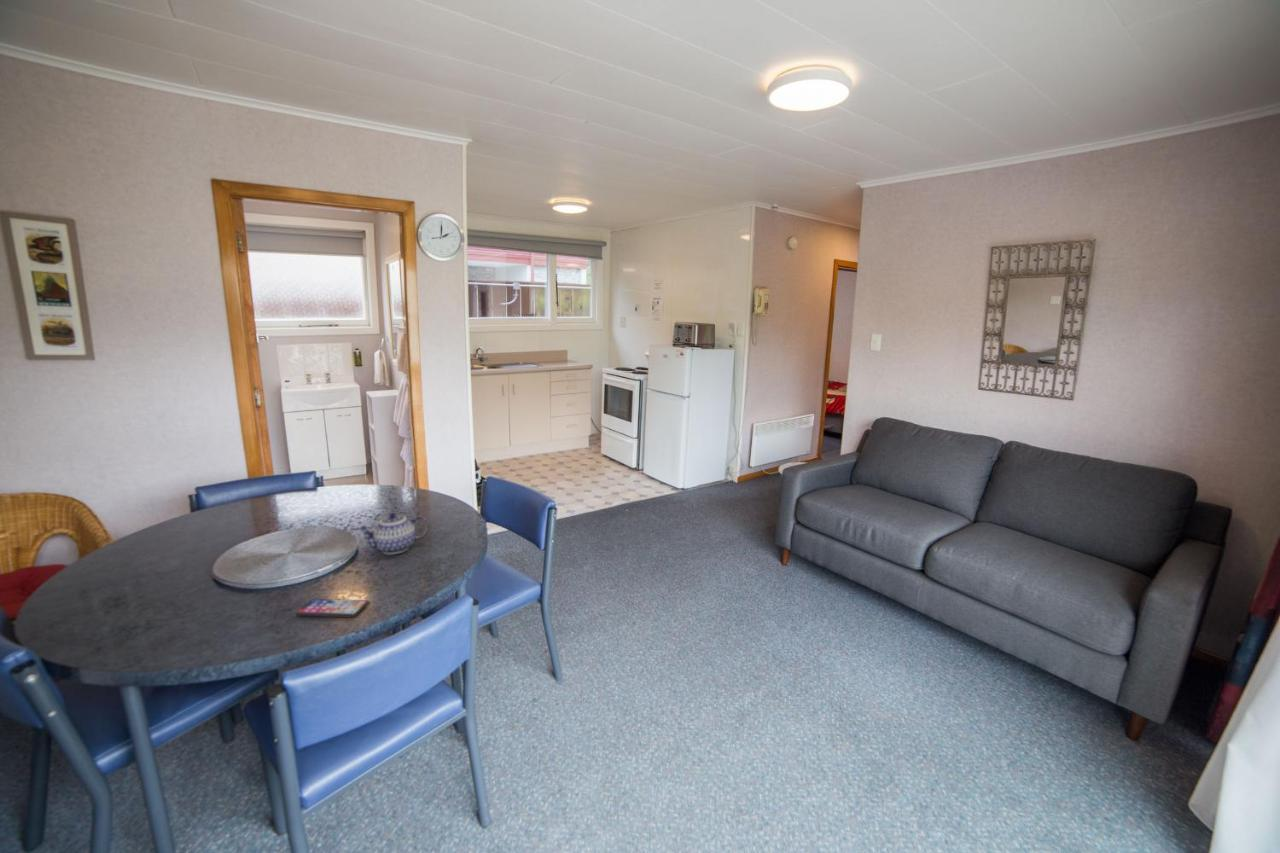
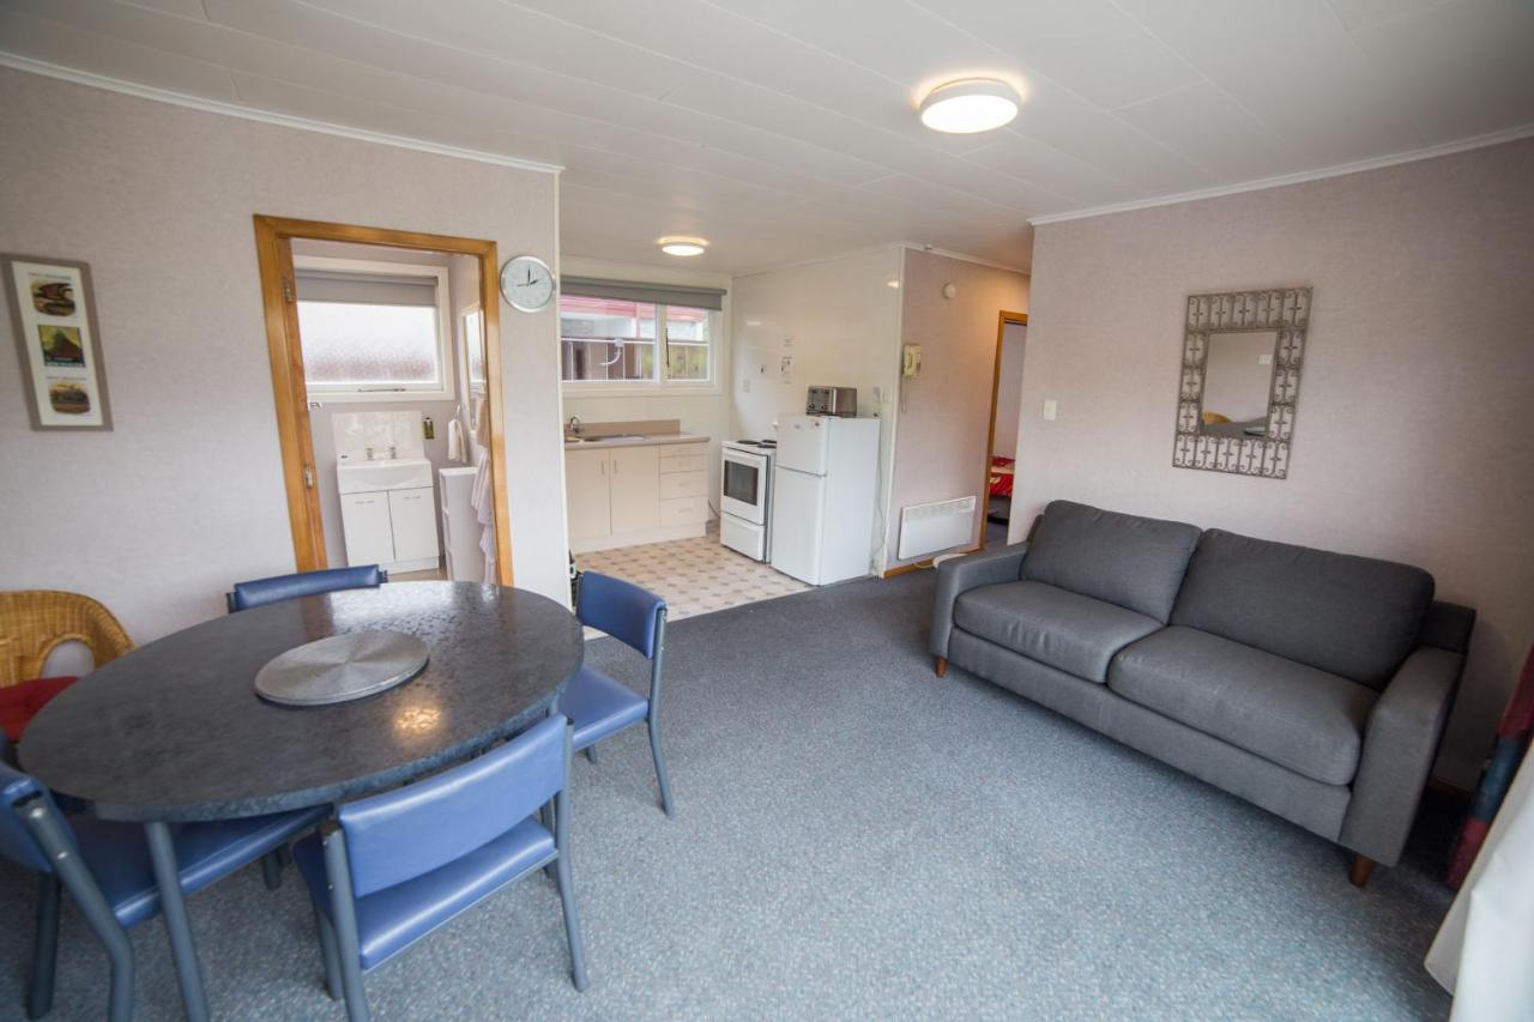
- smartphone [295,598,370,618]
- teapot [356,512,429,555]
